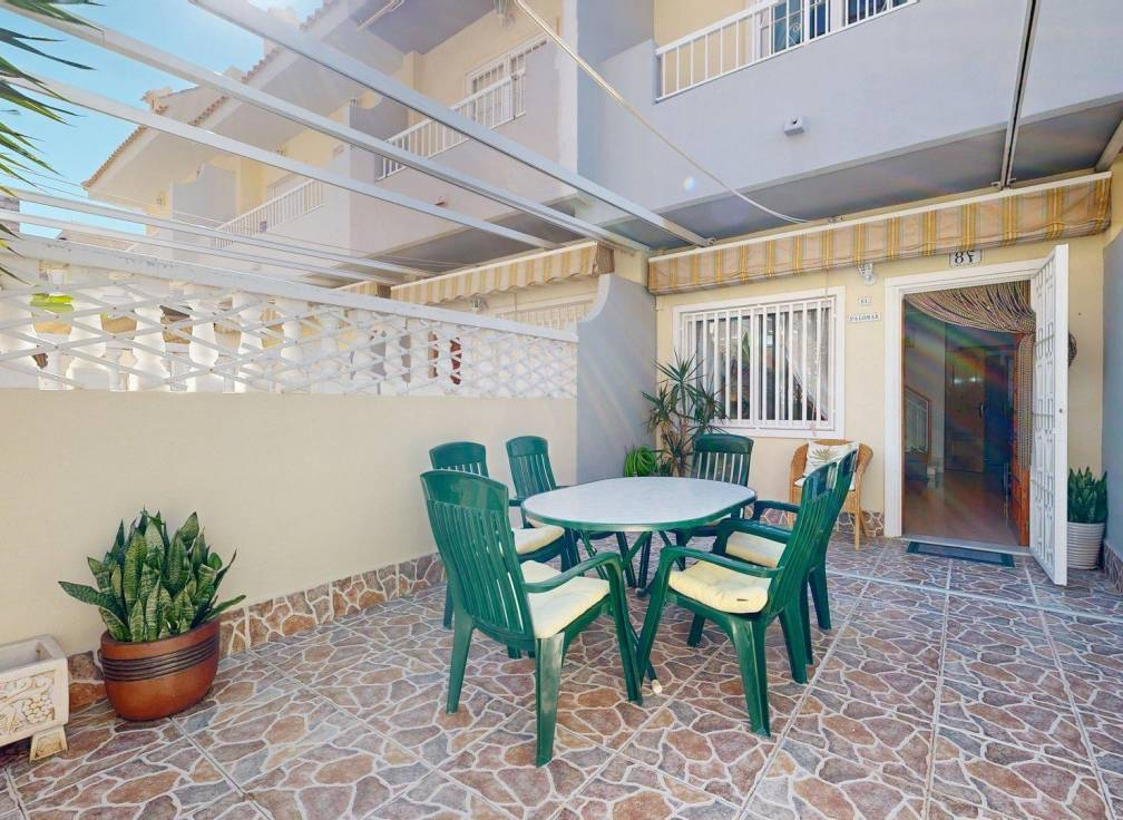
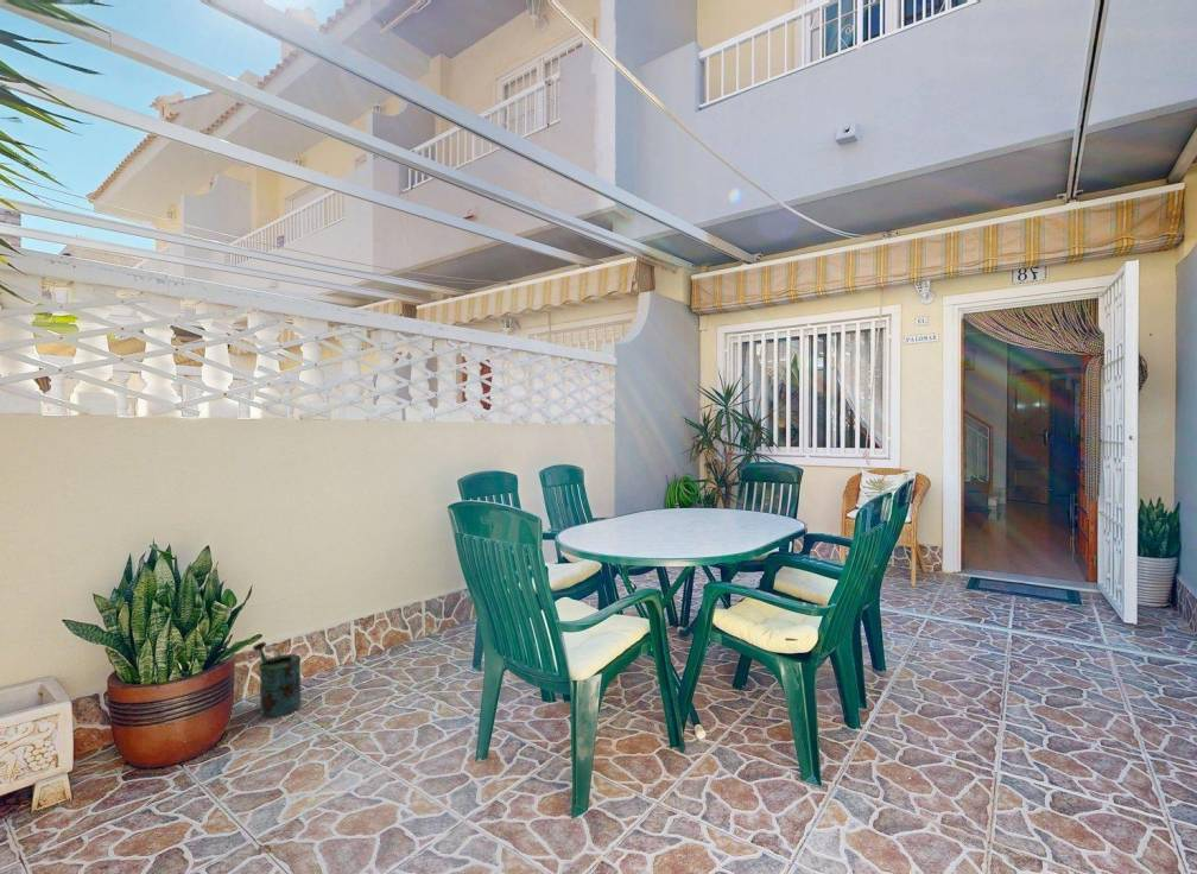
+ watering can [252,641,303,718]
